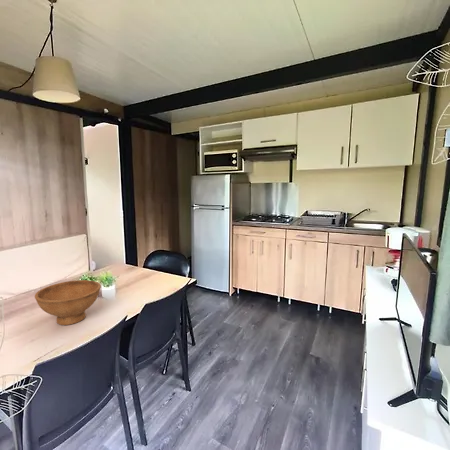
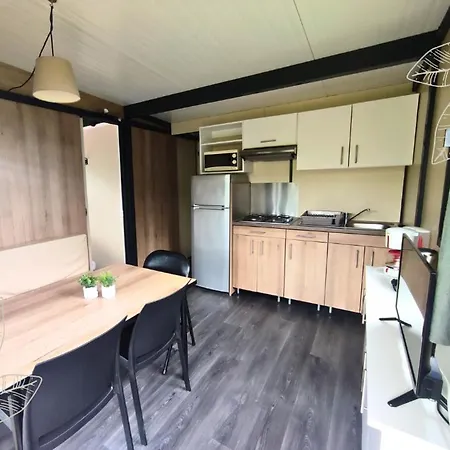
- bowl [34,279,102,326]
